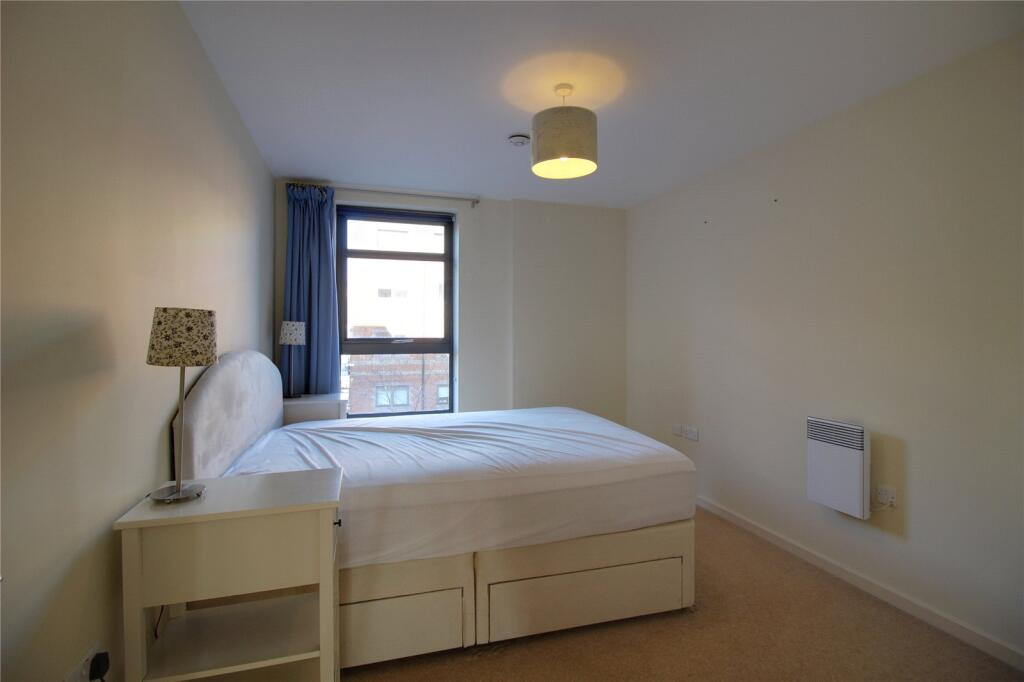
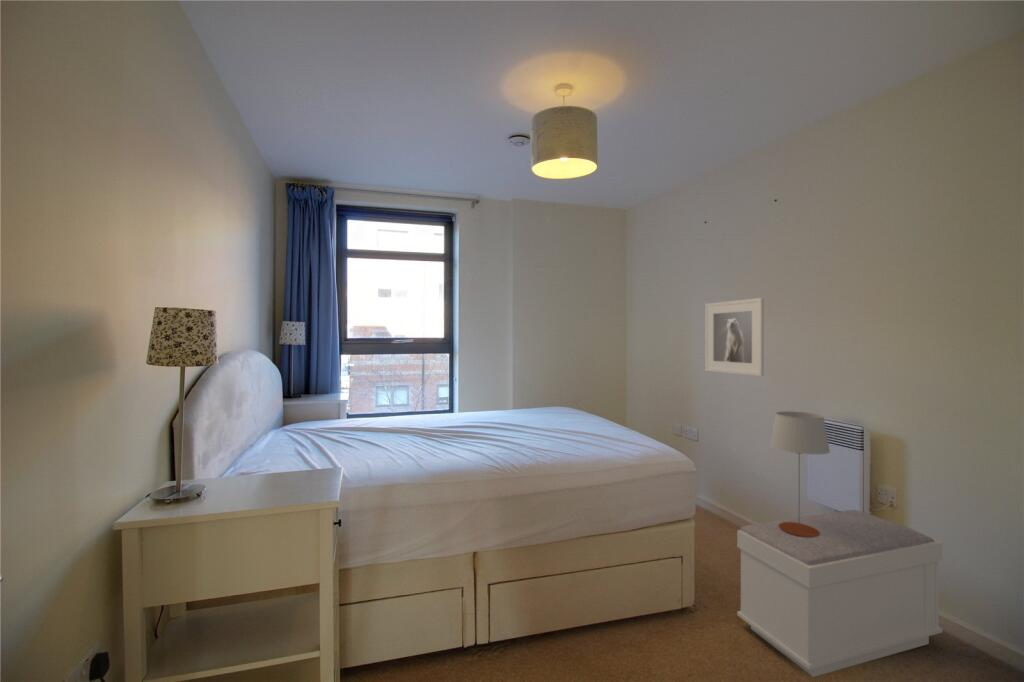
+ bench [736,509,944,678]
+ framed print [704,297,765,377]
+ table lamp [769,410,831,537]
